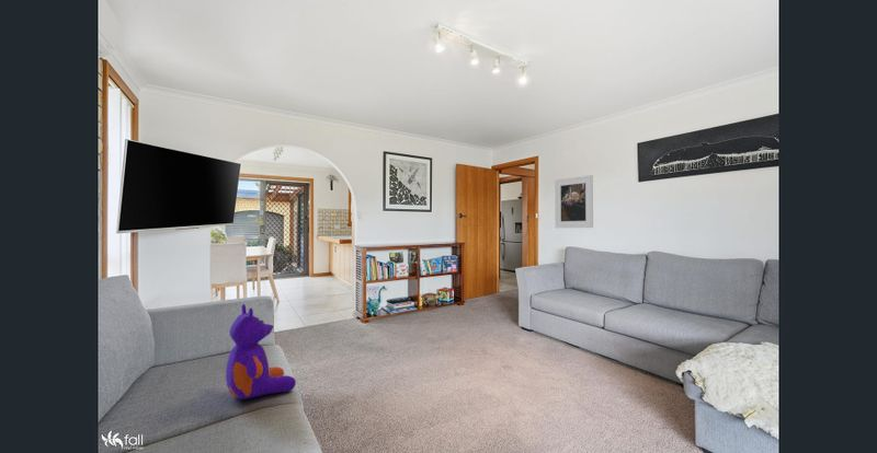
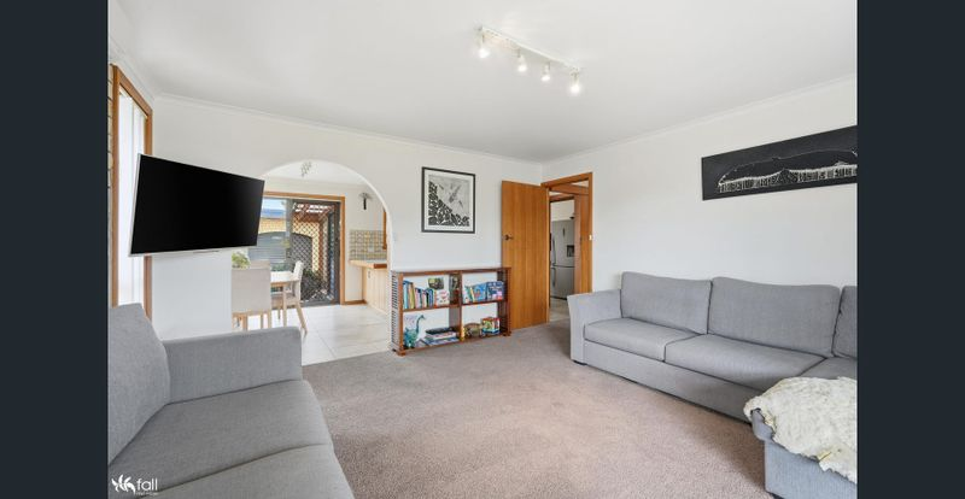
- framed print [554,174,594,229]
- stuffed bear [225,303,297,400]
